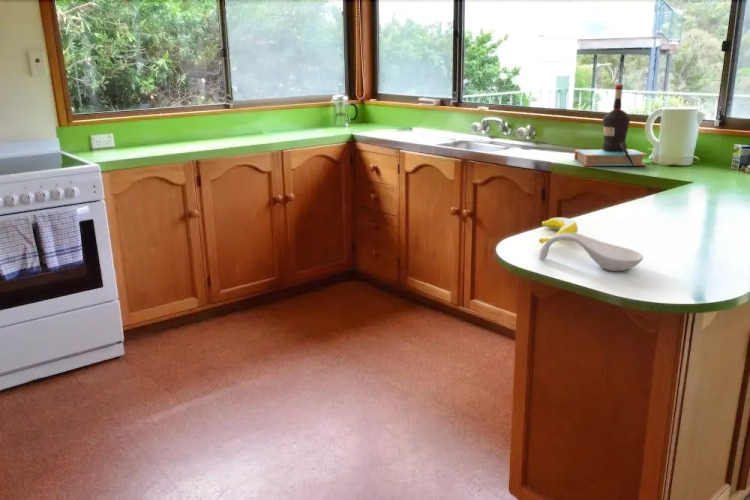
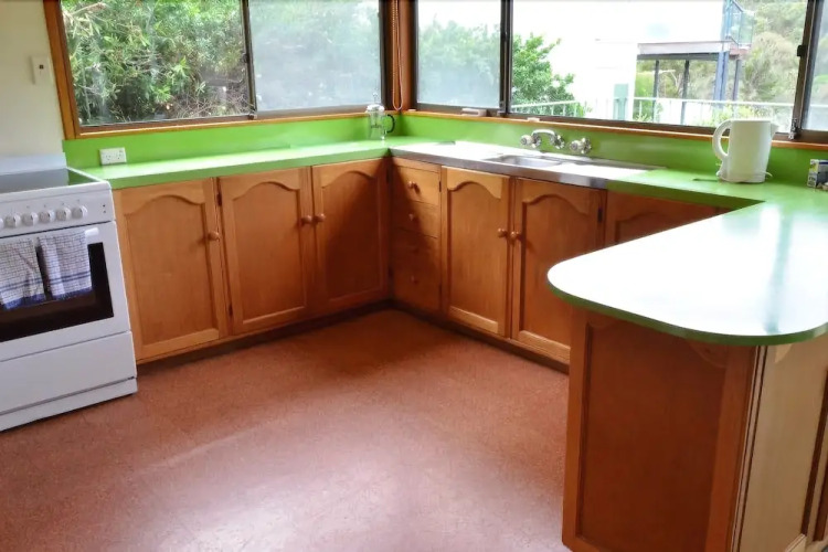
- banana [538,217,579,244]
- bottle [573,83,648,167]
- spoon rest [538,233,644,272]
